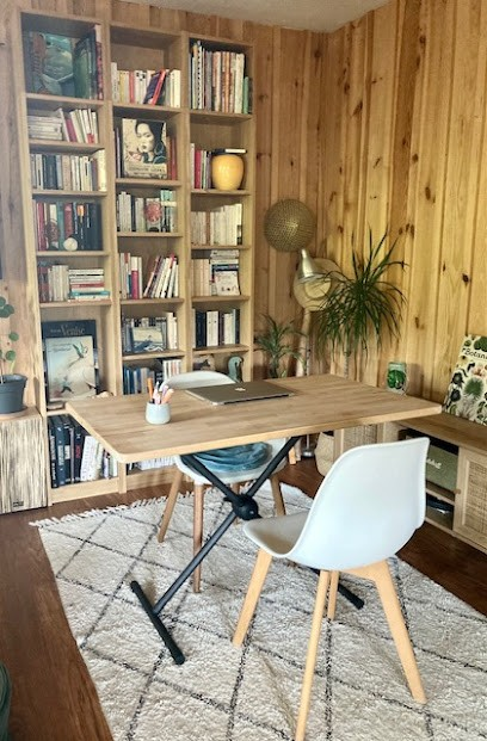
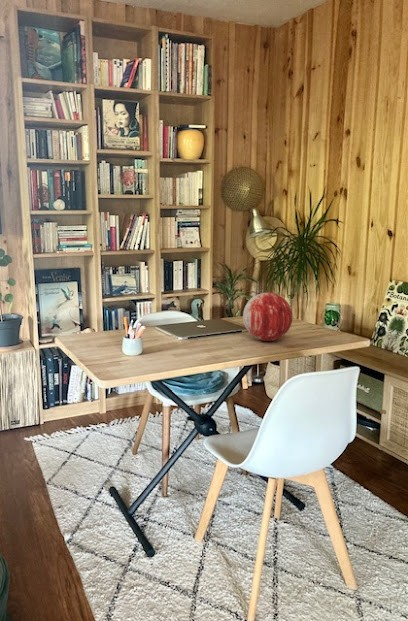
+ decorative orb [242,292,293,342]
